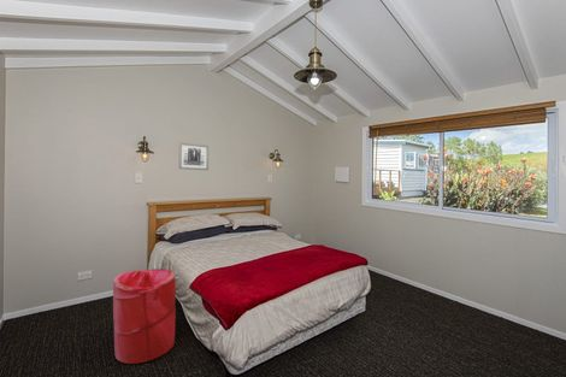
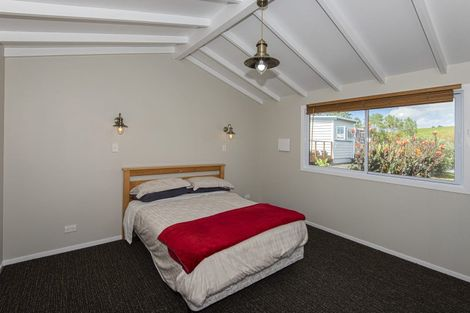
- laundry hamper [112,267,177,365]
- wall art [178,142,210,171]
